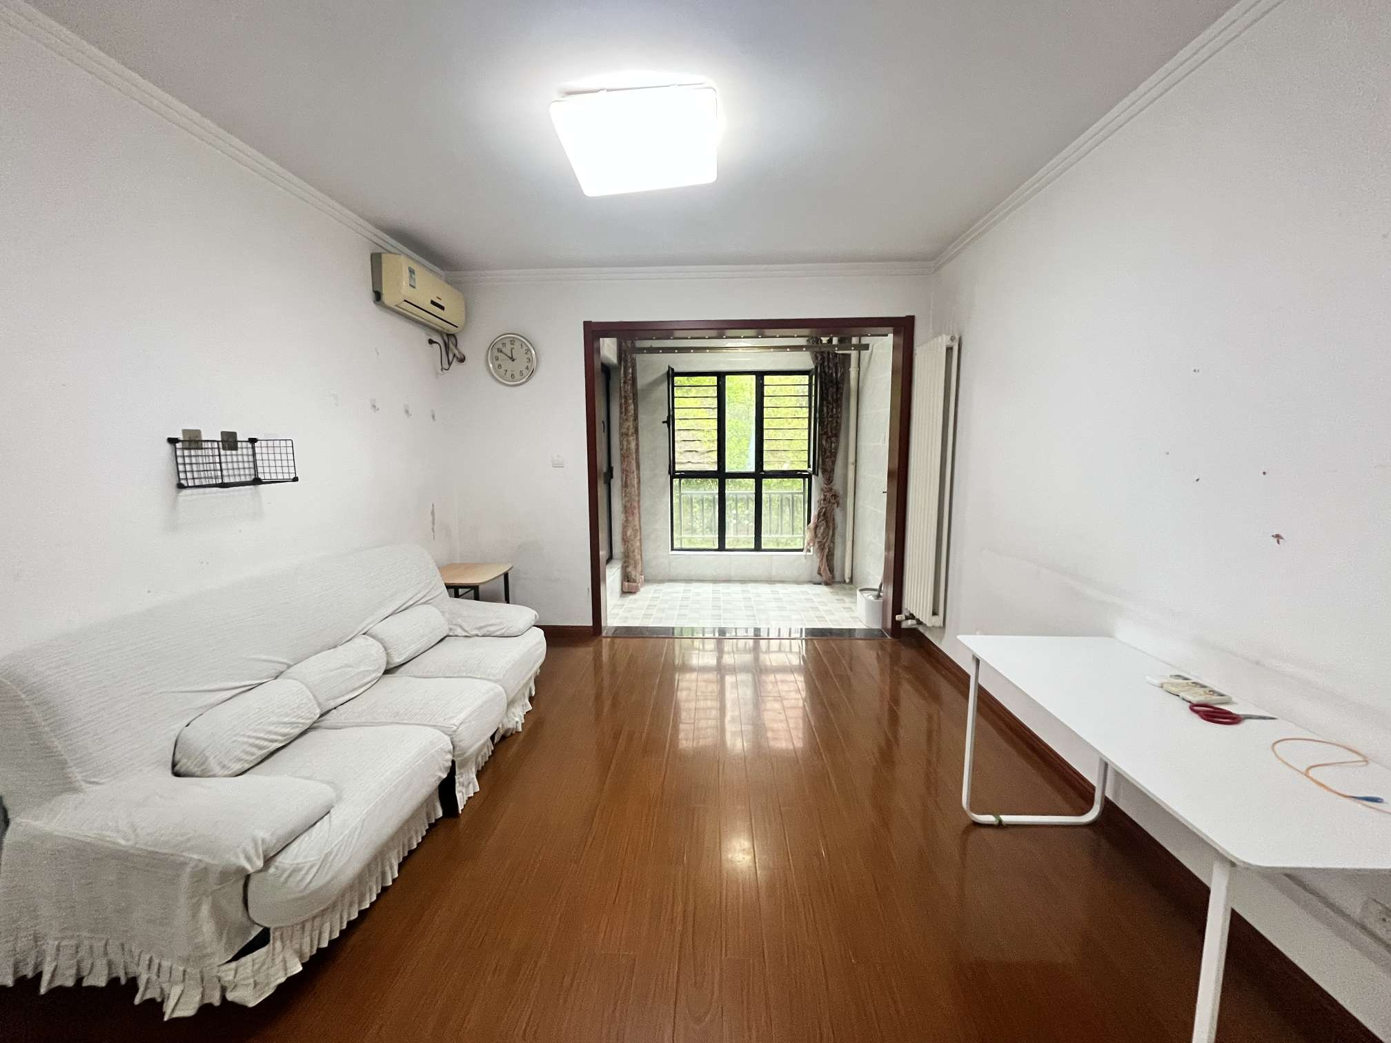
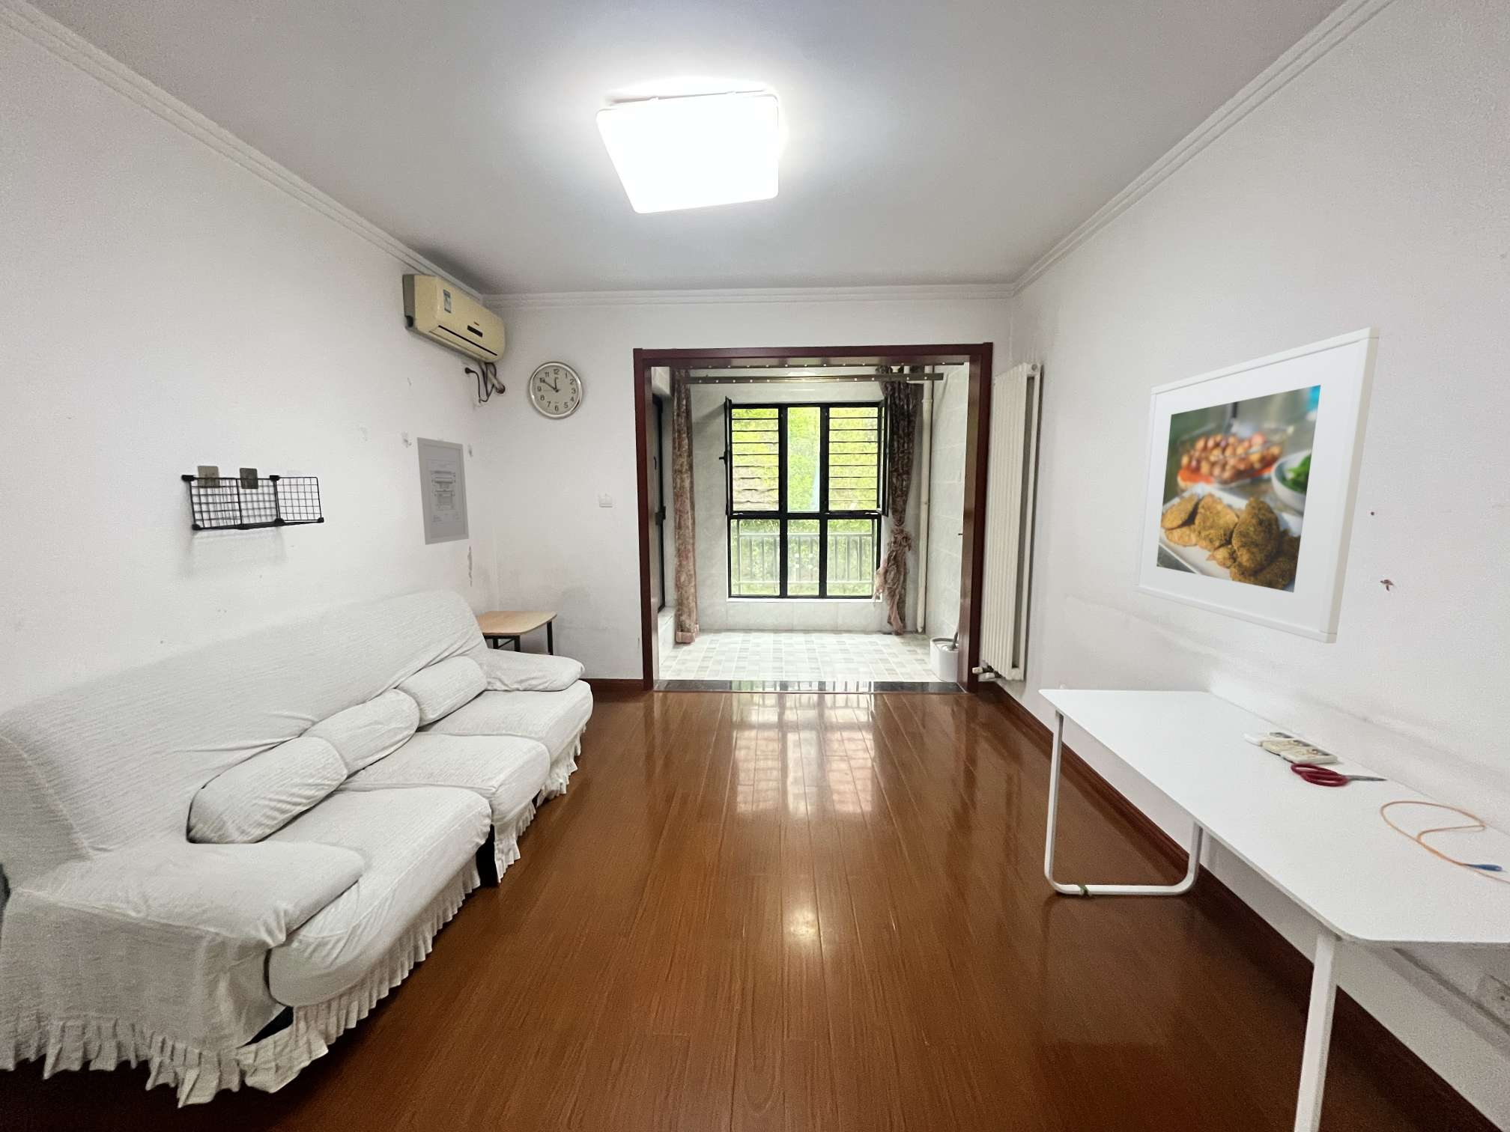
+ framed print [1132,327,1382,643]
+ wall art [416,436,470,546]
